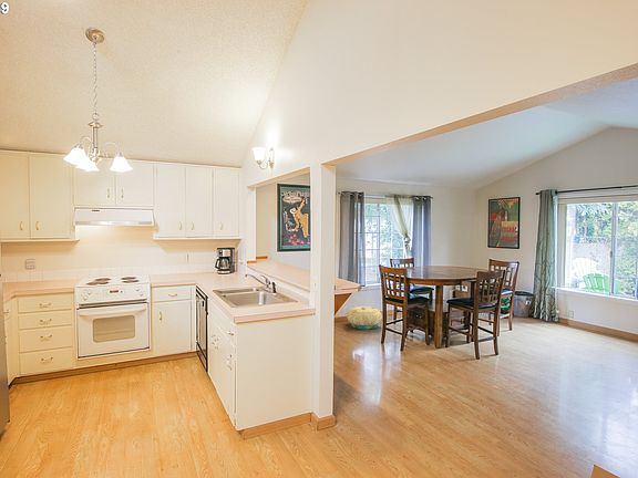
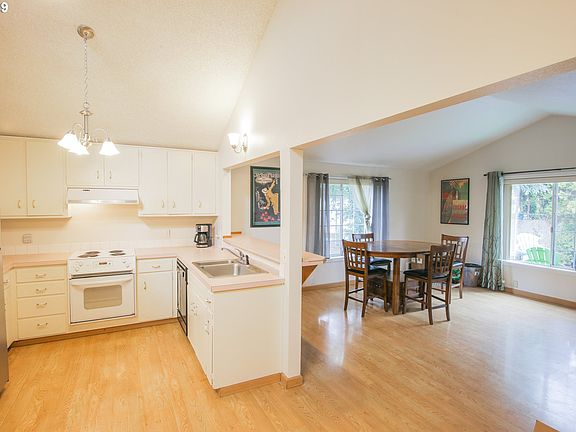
- basket [346,305,383,331]
